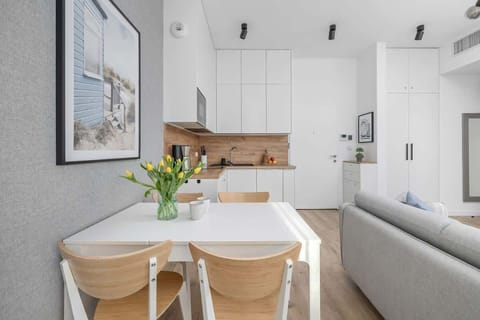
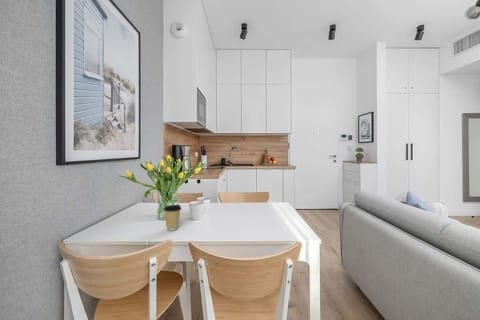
+ coffee cup [162,203,183,232]
